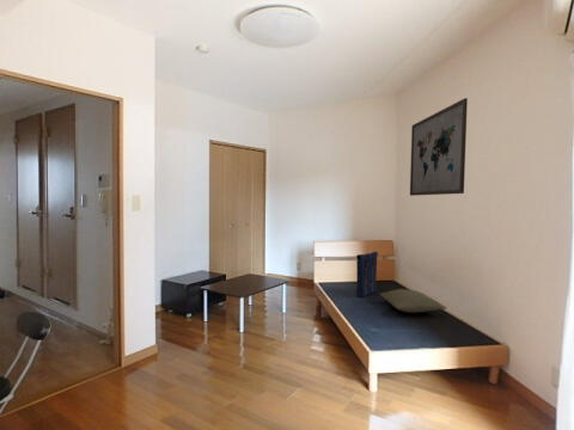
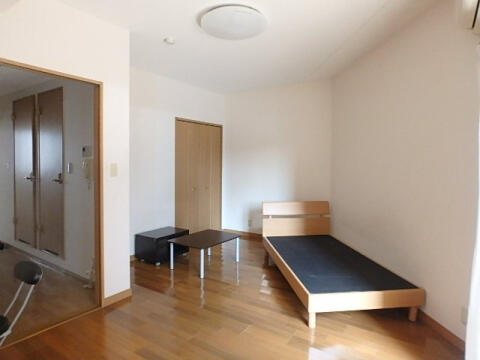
- pillow [379,288,448,314]
- tote bag [355,251,379,299]
- wall art [409,97,469,197]
